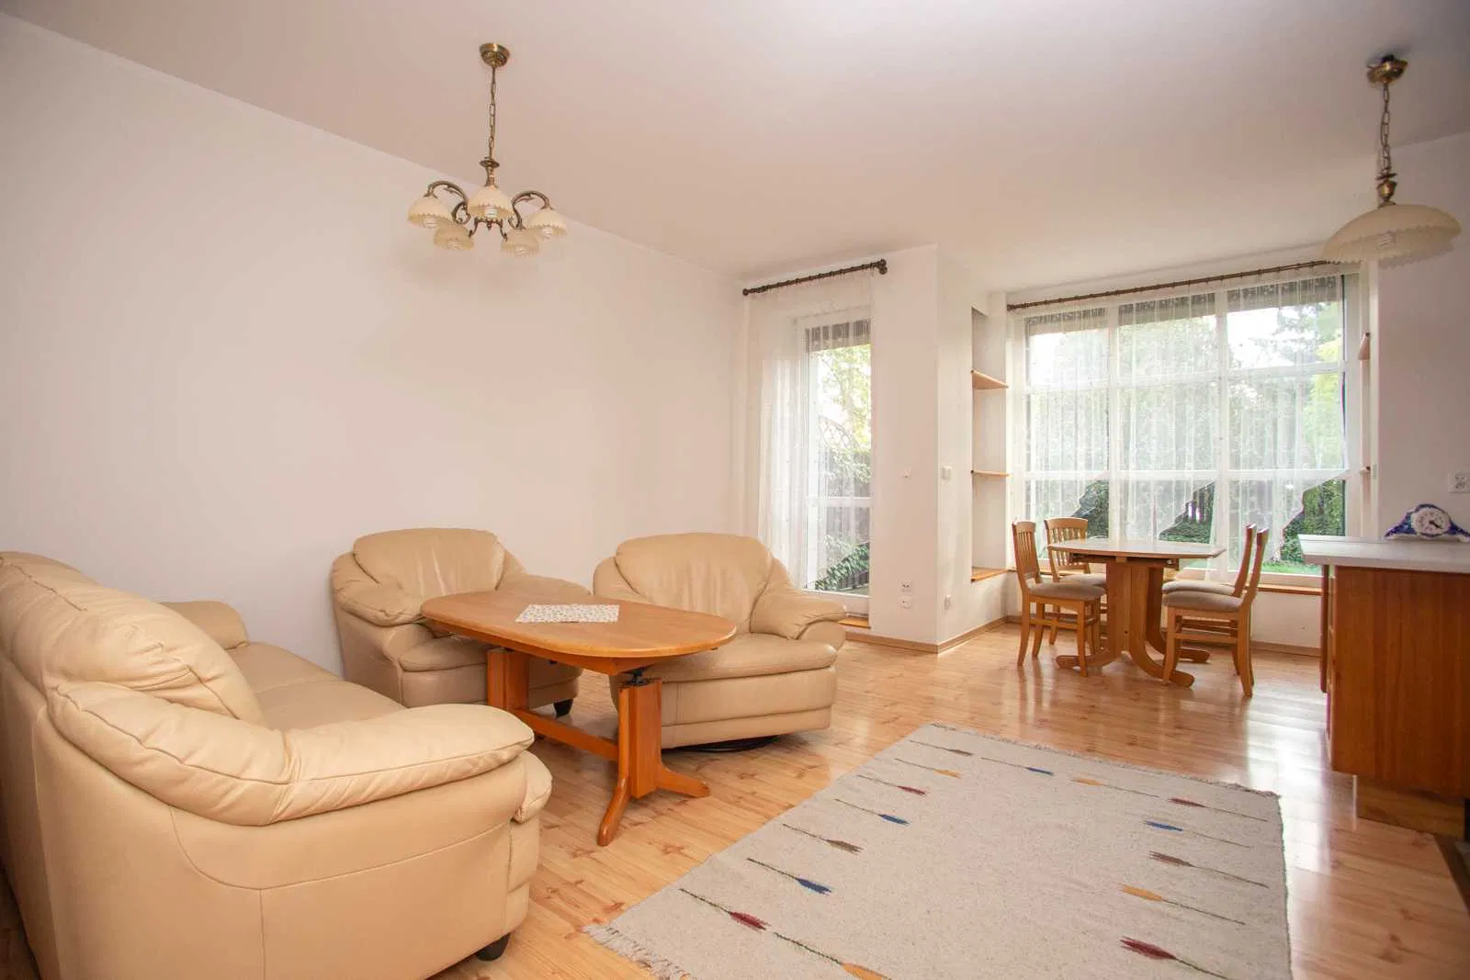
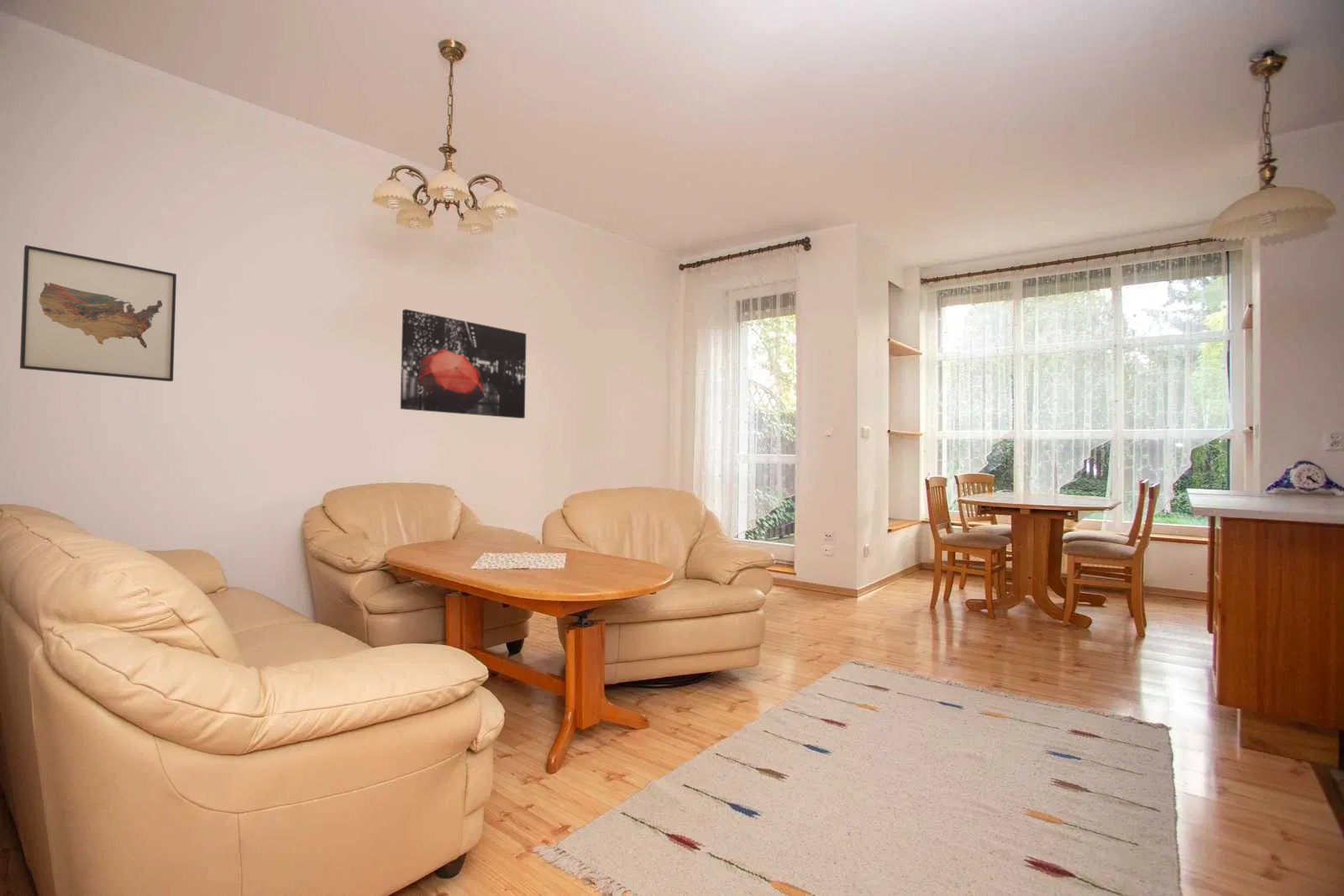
+ wall art [19,244,177,382]
+ wall art [400,308,527,419]
